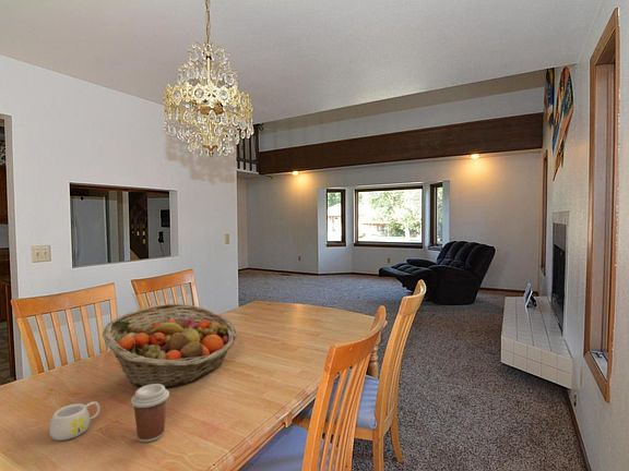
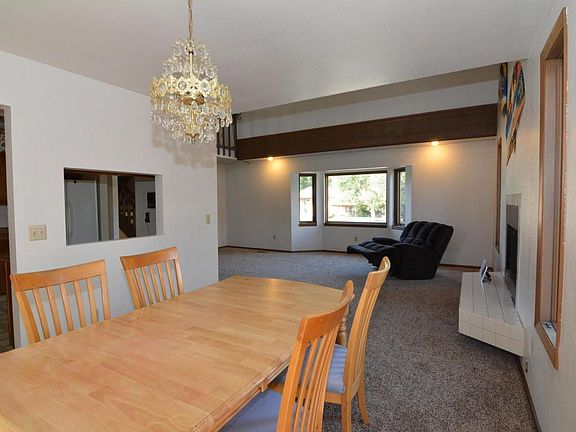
- fruit basket [102,303,238,388]
- mug [48,400,102,442]
- coffee cup [130,384,170,444]
